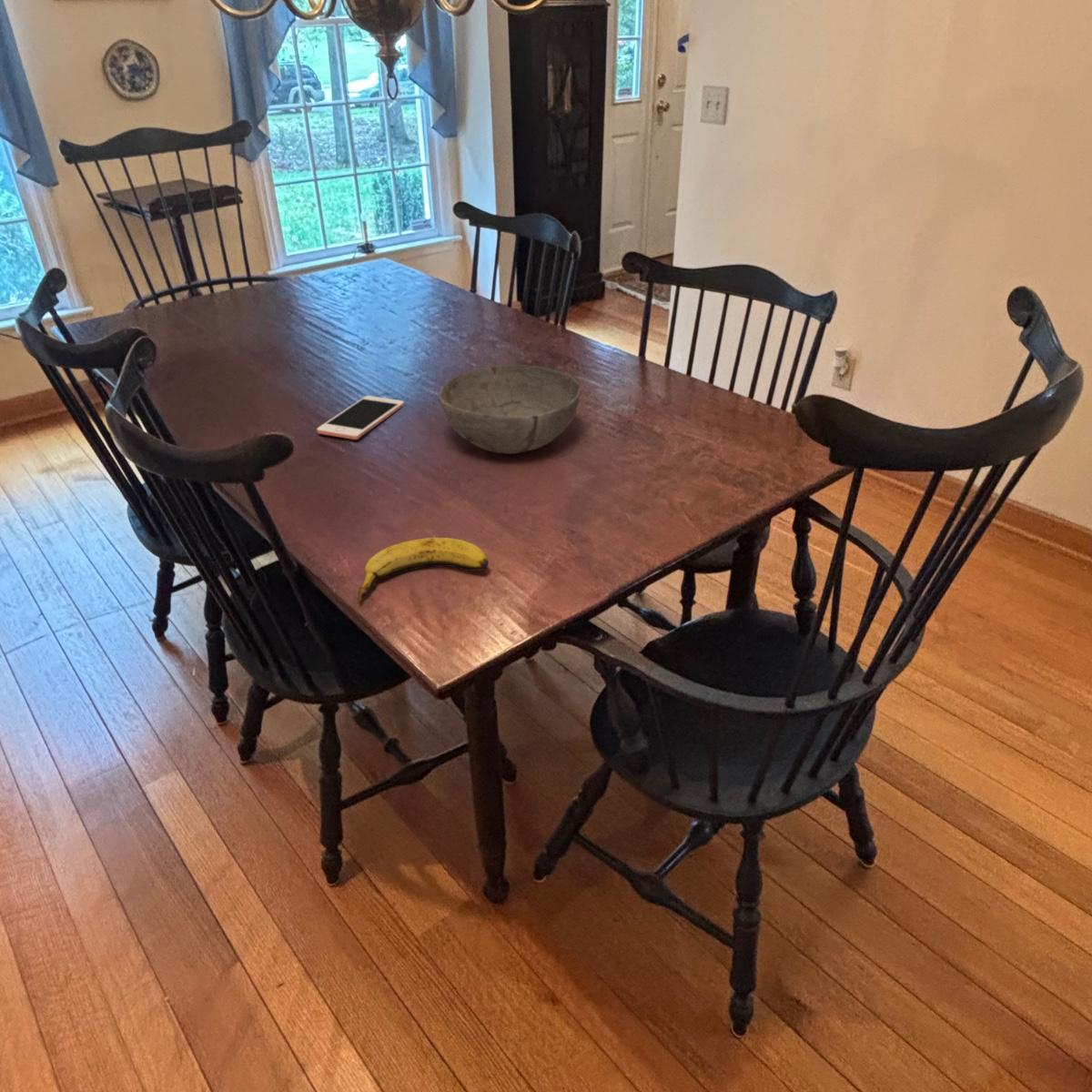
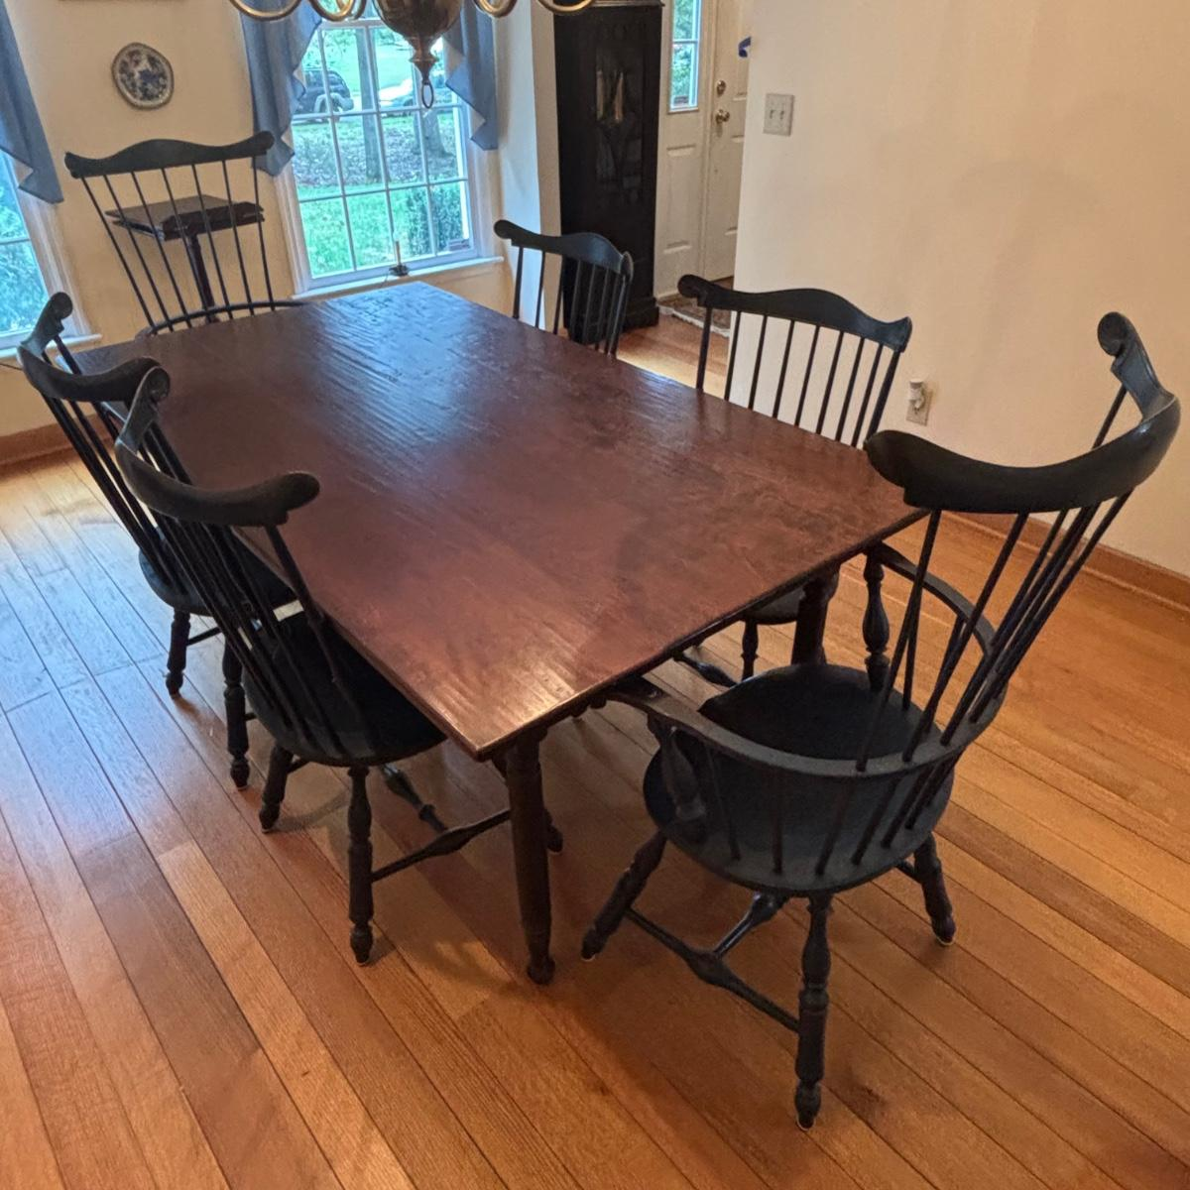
- banana [357,537,490,604]
- bowl [439,364,581,455]
- cell phone [316,395,405,440]
